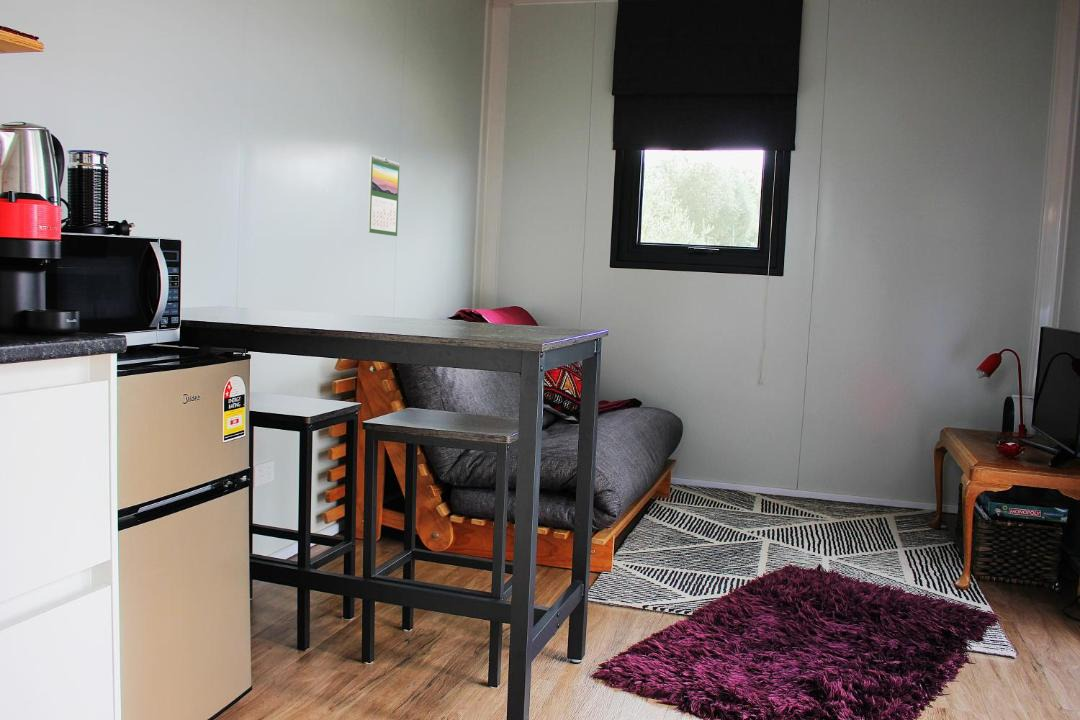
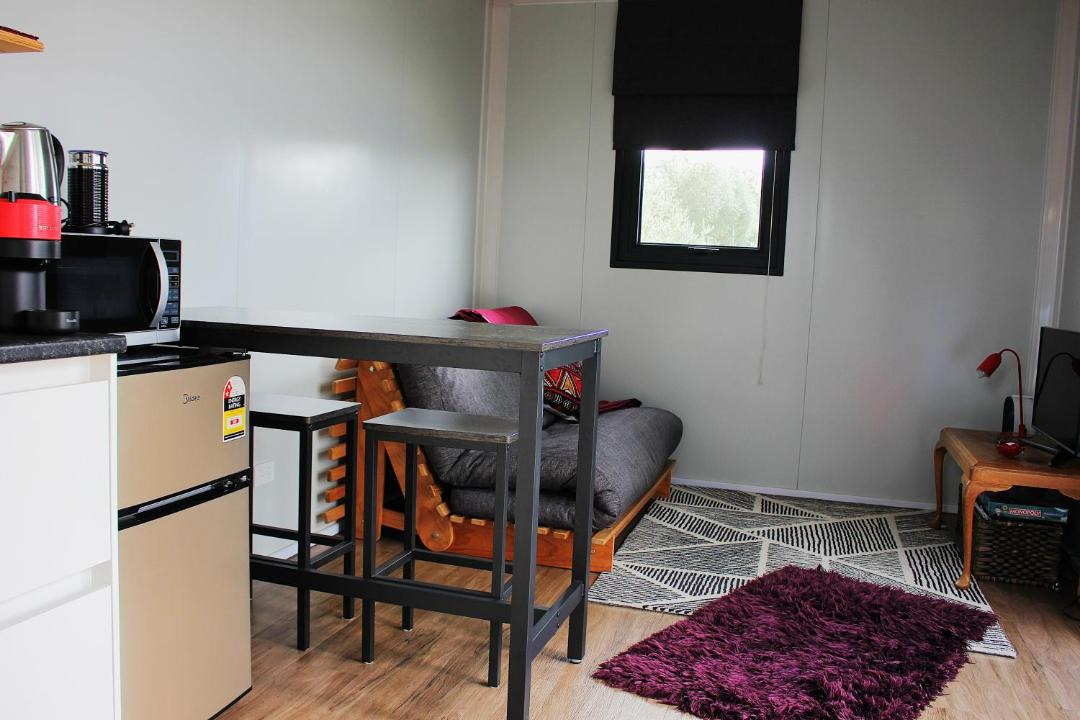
- calendar [367,154,400,237]
